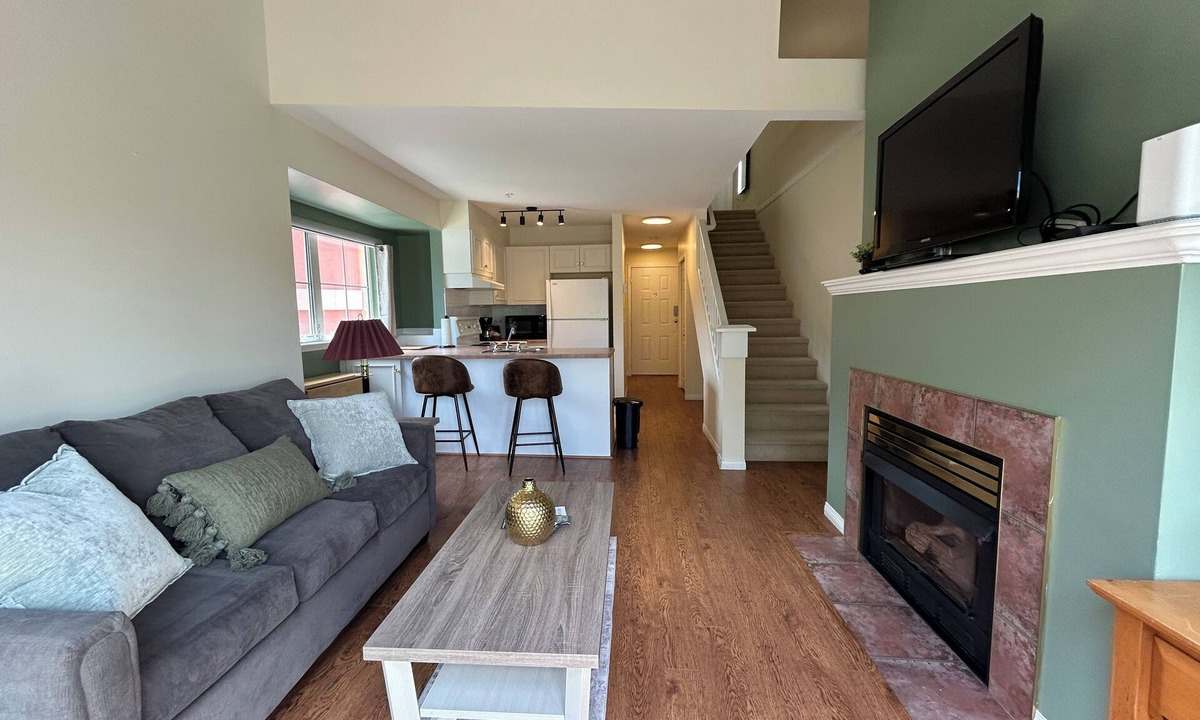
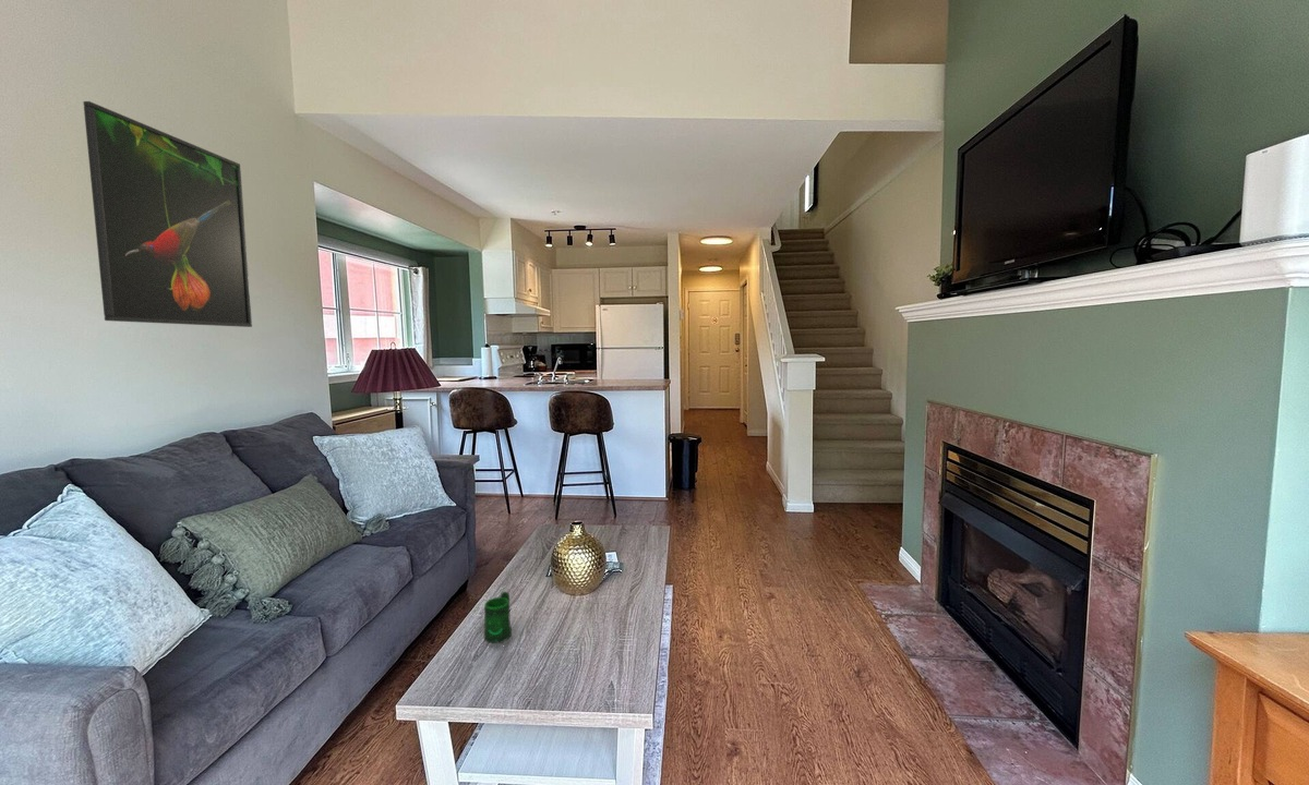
+ mug [483,591,513,644]
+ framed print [82,100,253,328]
